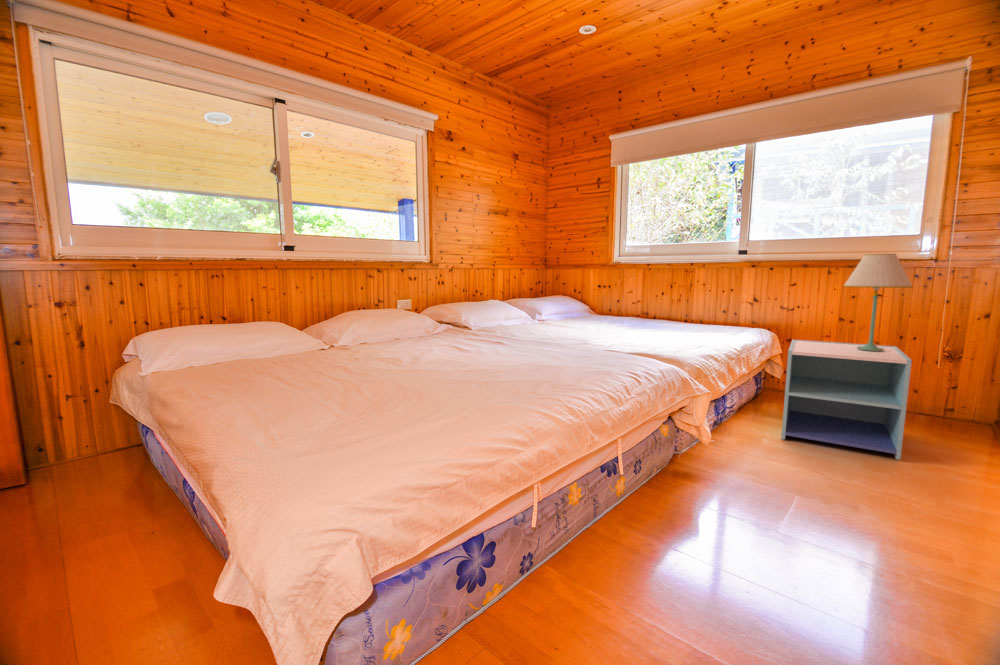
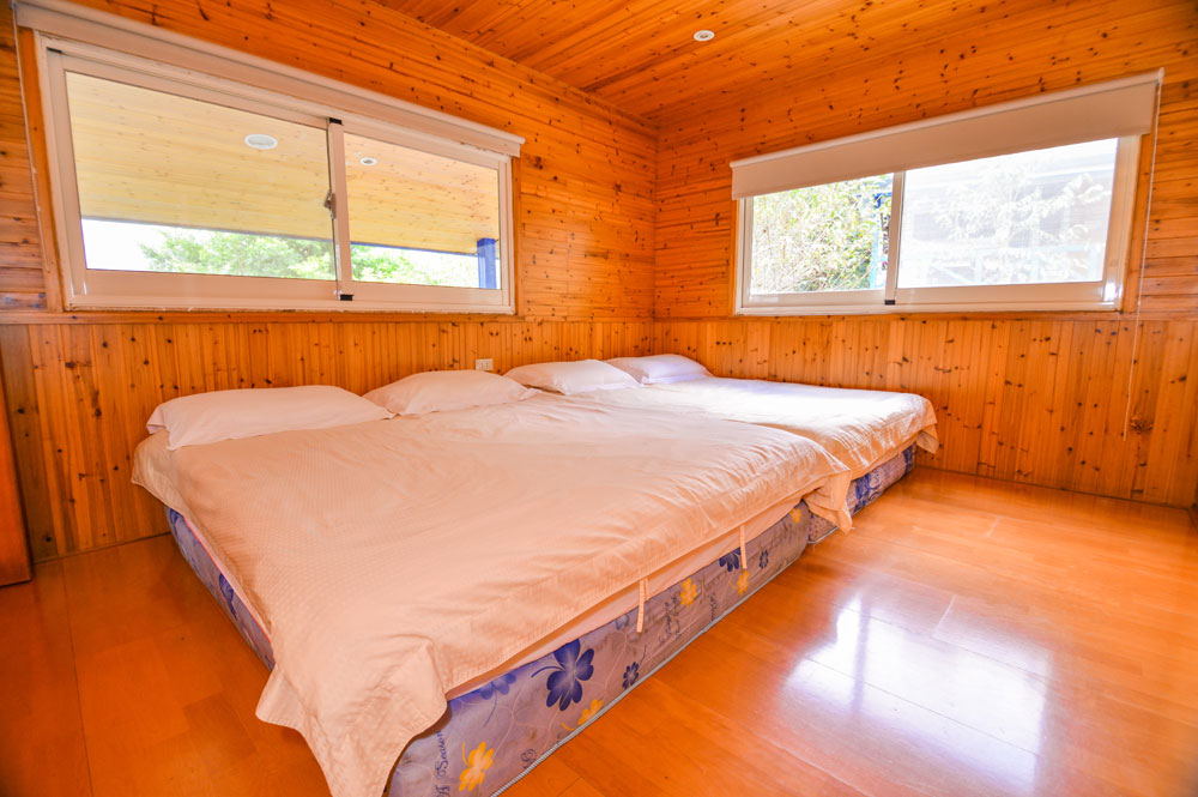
- nightstand [780,339,913,460]
- table lamp [842,253,914,351]
